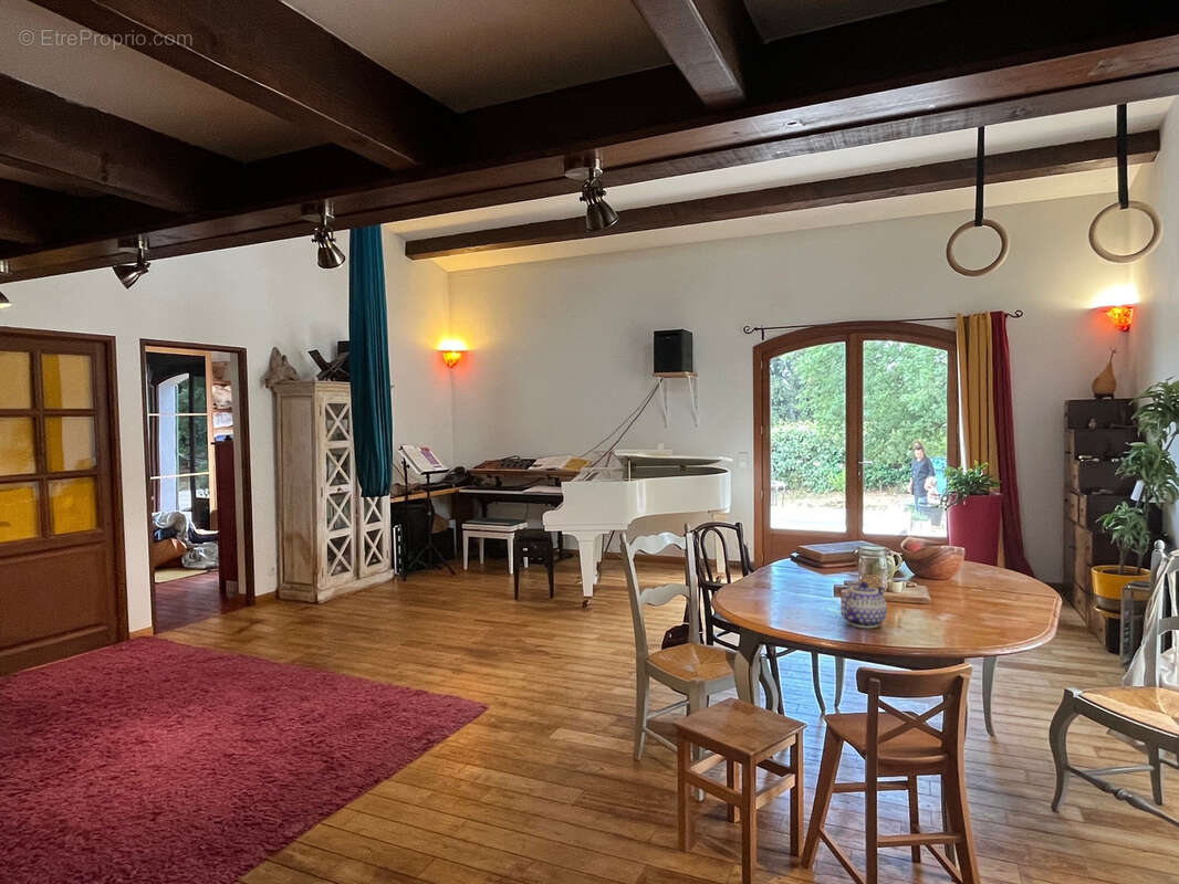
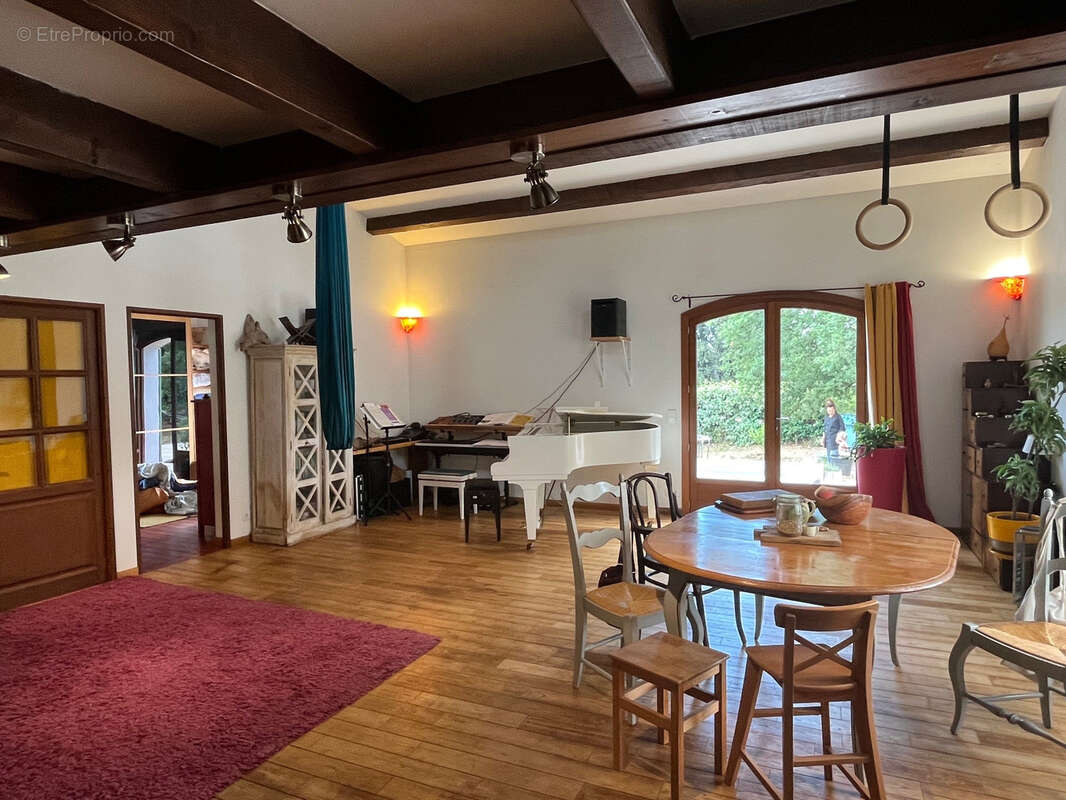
- teapot [839,580,888,629]
